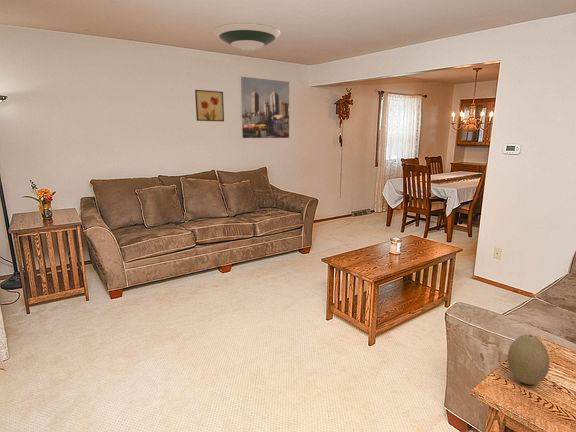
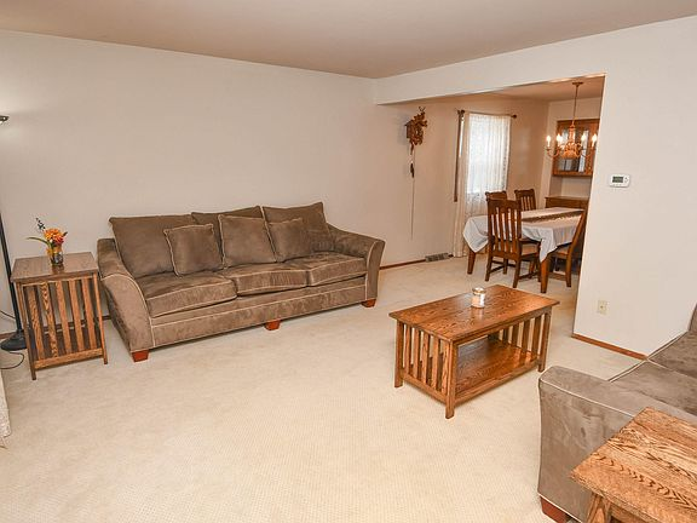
- decorative egg [507,333,550,385]
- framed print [238,75,291,139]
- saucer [213,22,282,52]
- wall art [194,89,225,122]
